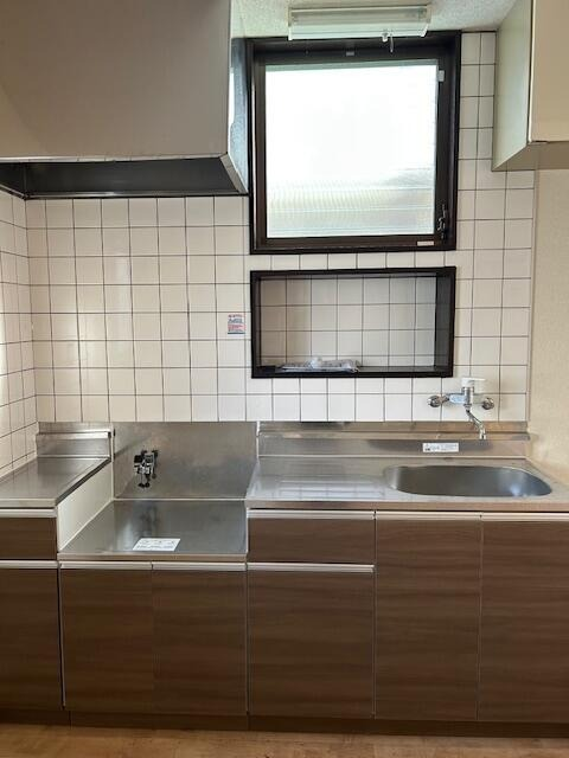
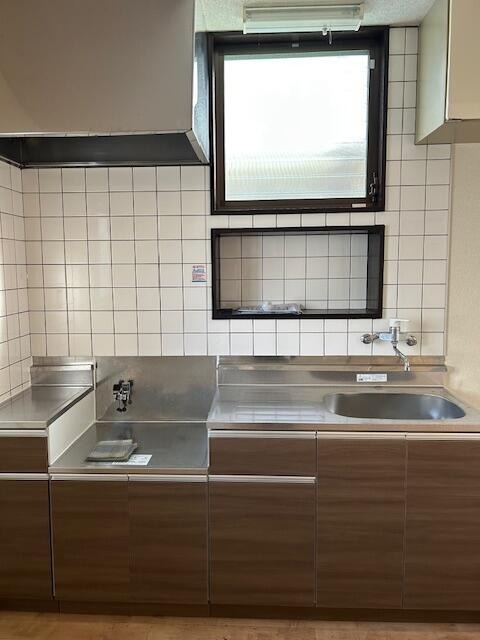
+ dish towel [85,439,139,462]
